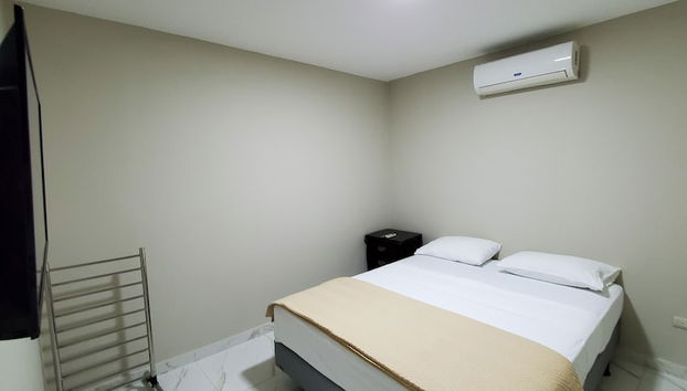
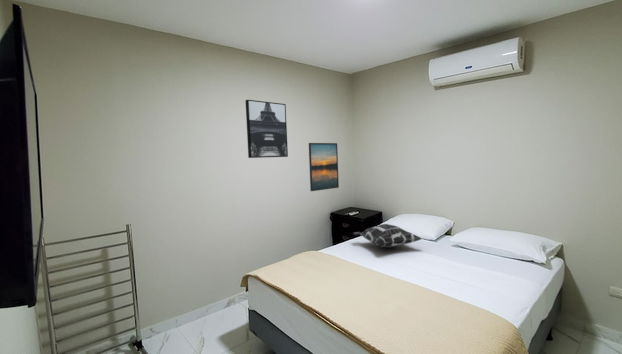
+ wall art [245,99,289,159]
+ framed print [308,142,340,192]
+ decorative pillow [352,223,422,249]
